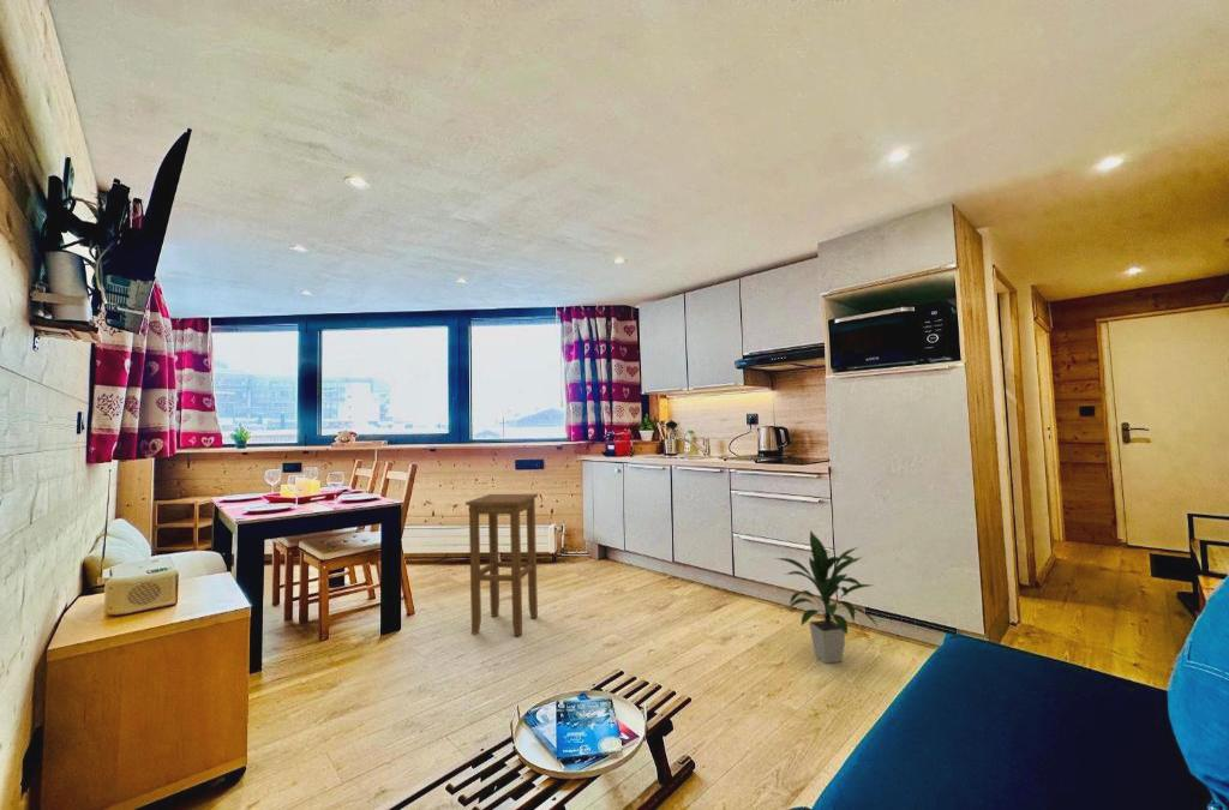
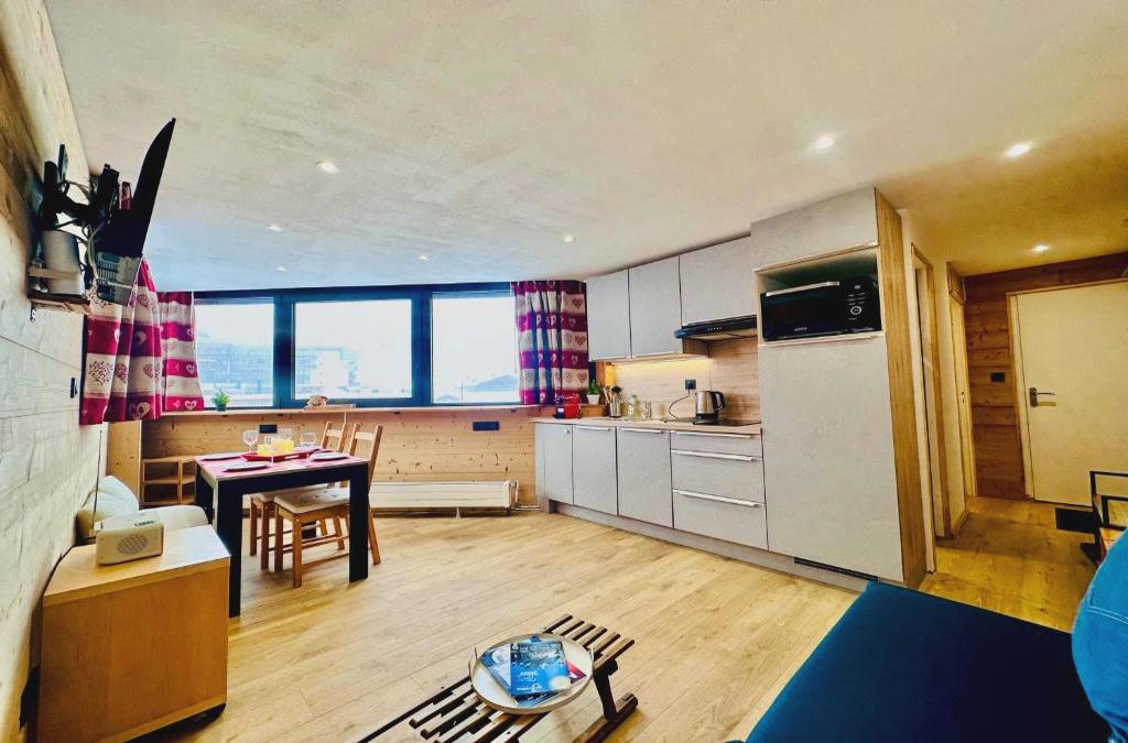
- stool [464,493,539,637]
- indoor plant [774,529,879,665]
